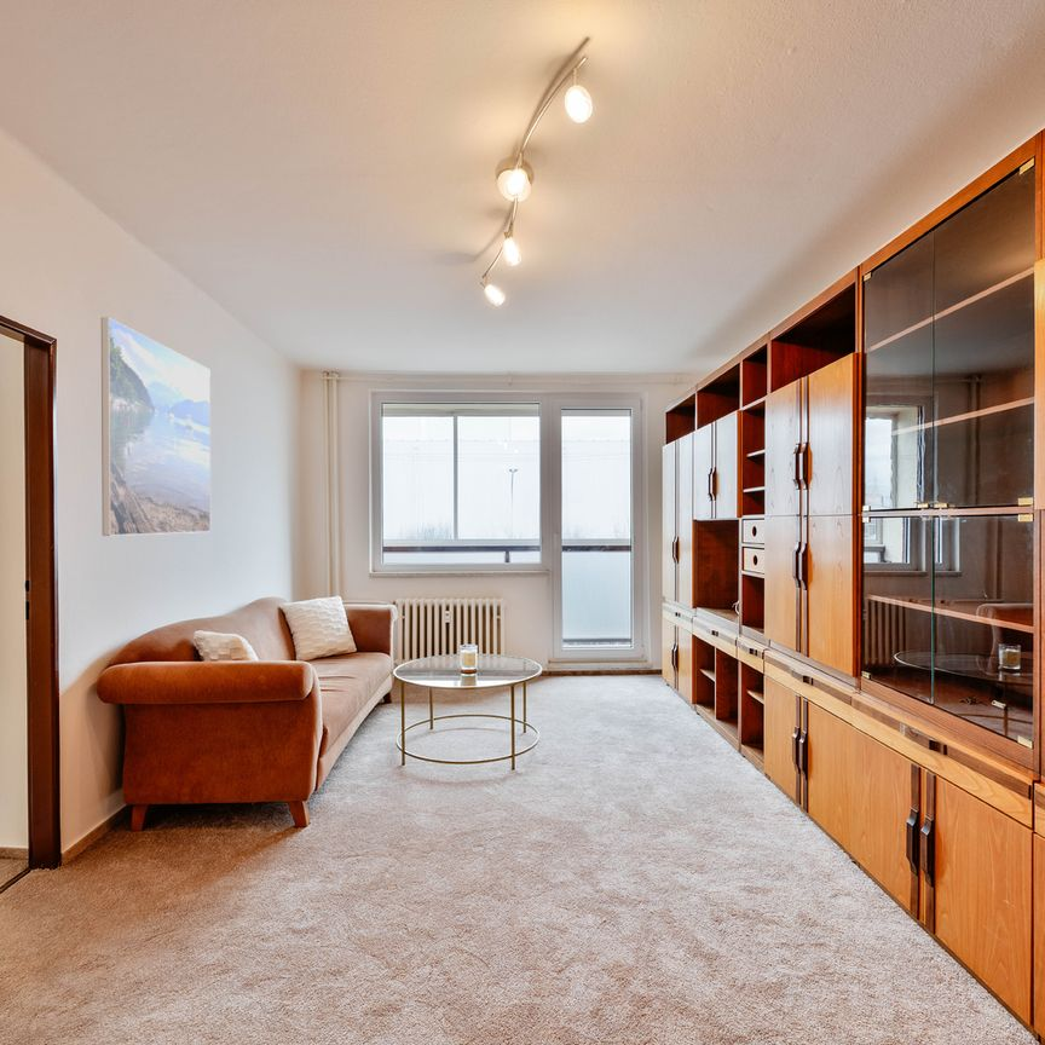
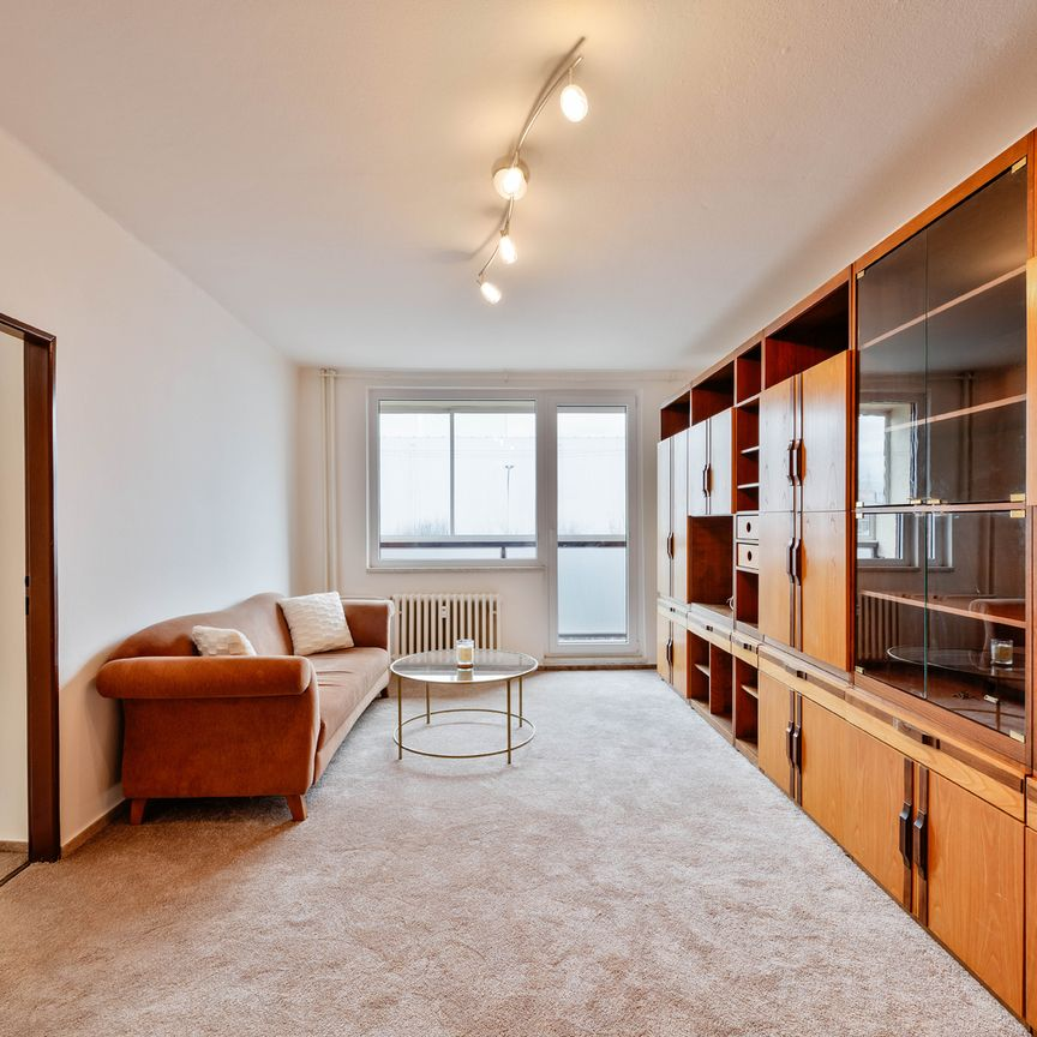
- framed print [100,316,212,537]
